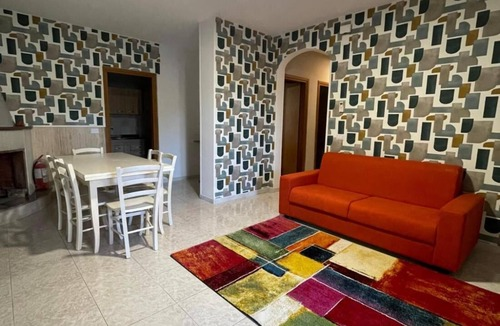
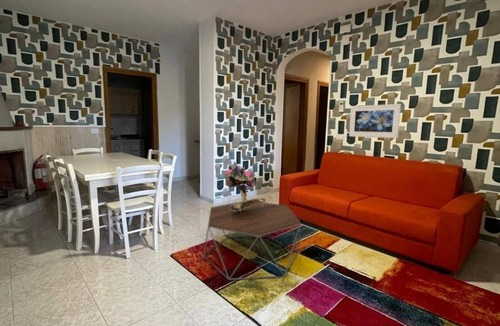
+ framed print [348,103,402,139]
+ bouquet [223,161,267,211]
+ coffee table [202,200,301,281]
